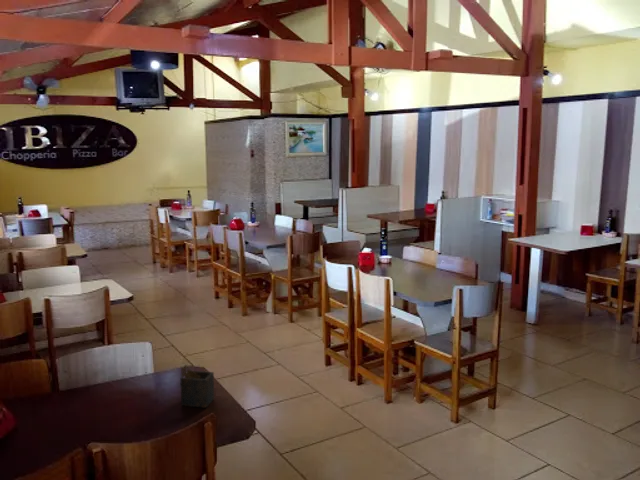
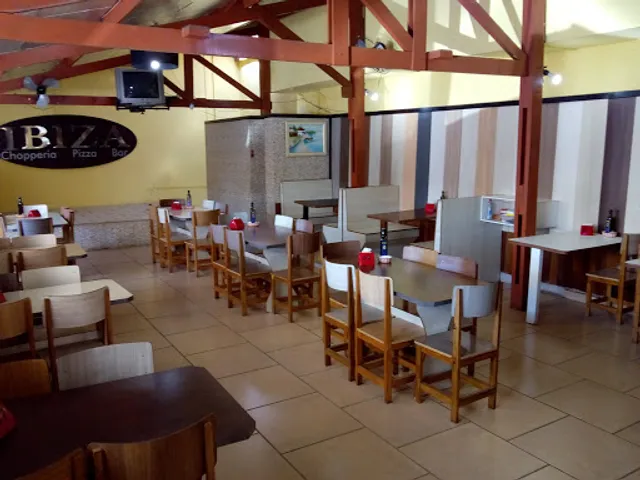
- napkin holder [179,363,215,409]
